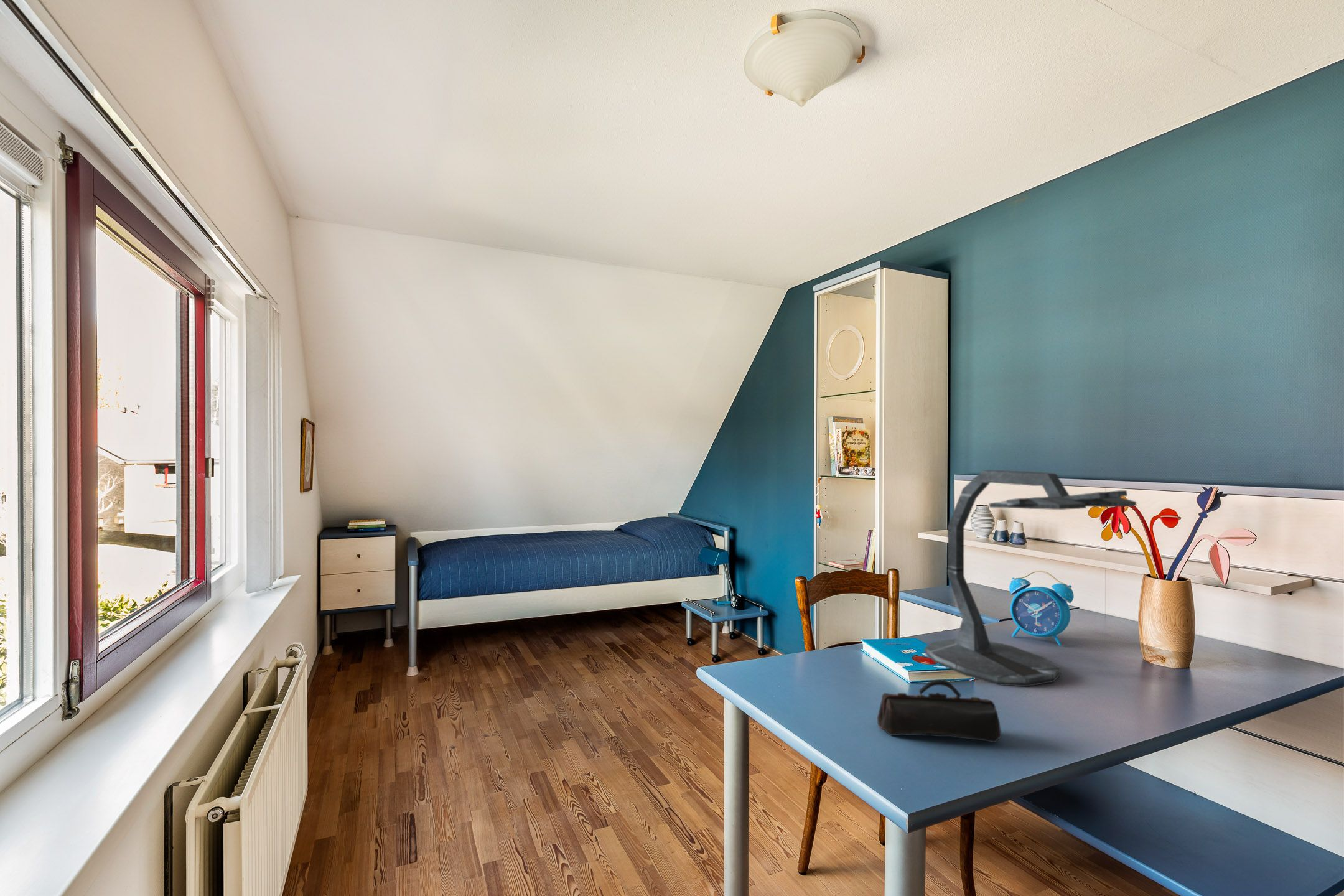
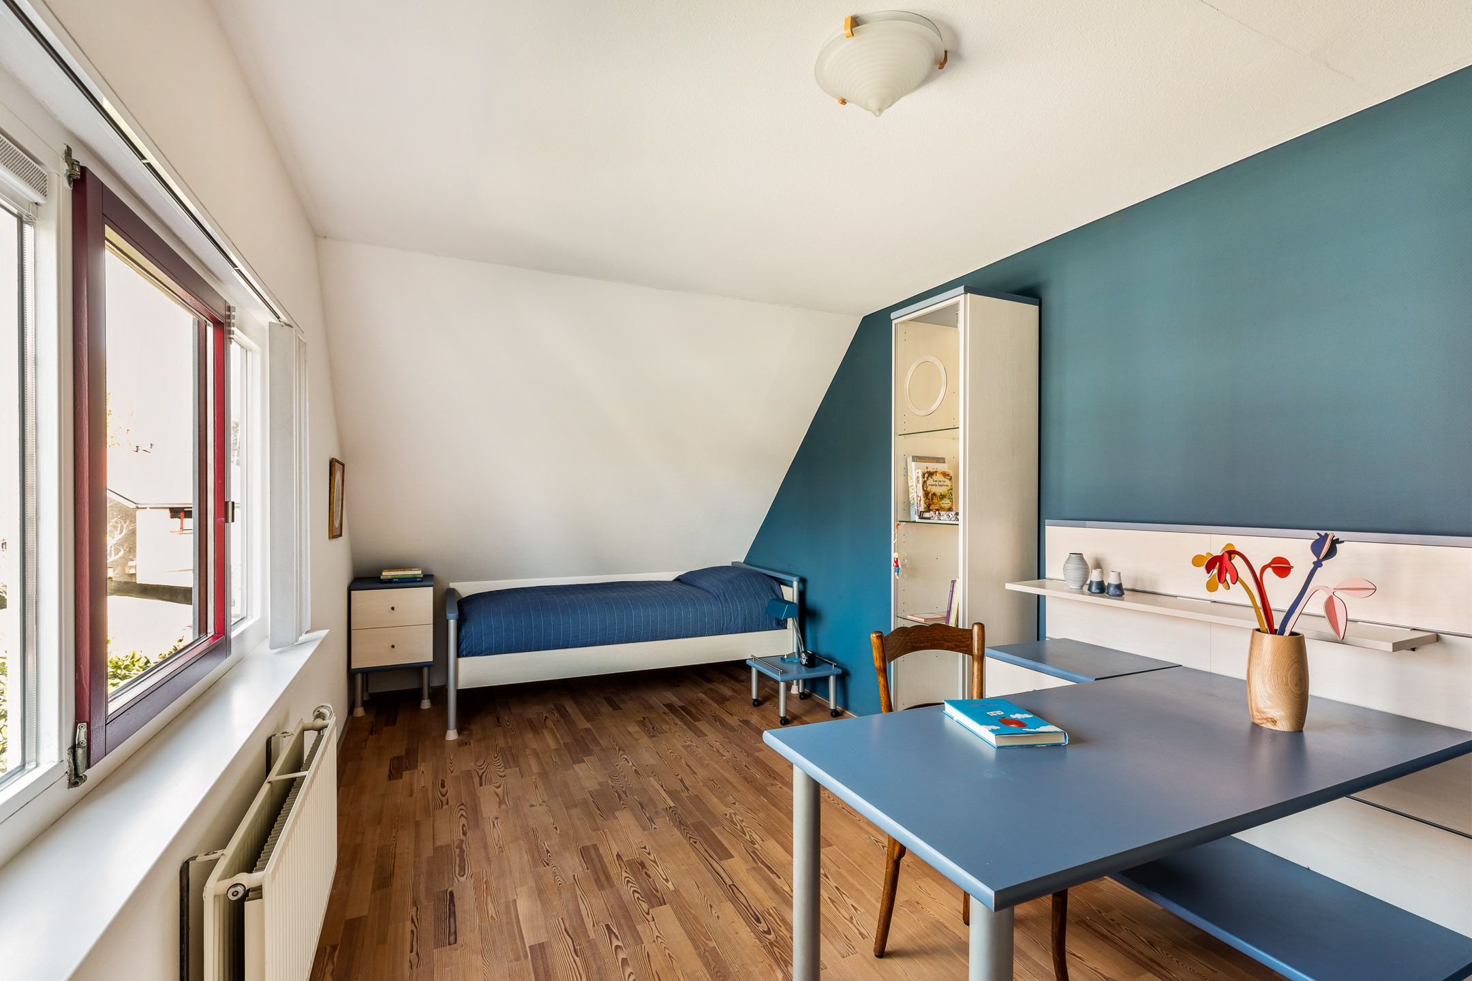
- alarm clock [1009,570,1075,646]
- desk lamp [924,470,1137,687]
- pencil case [877,679,1002,743]
